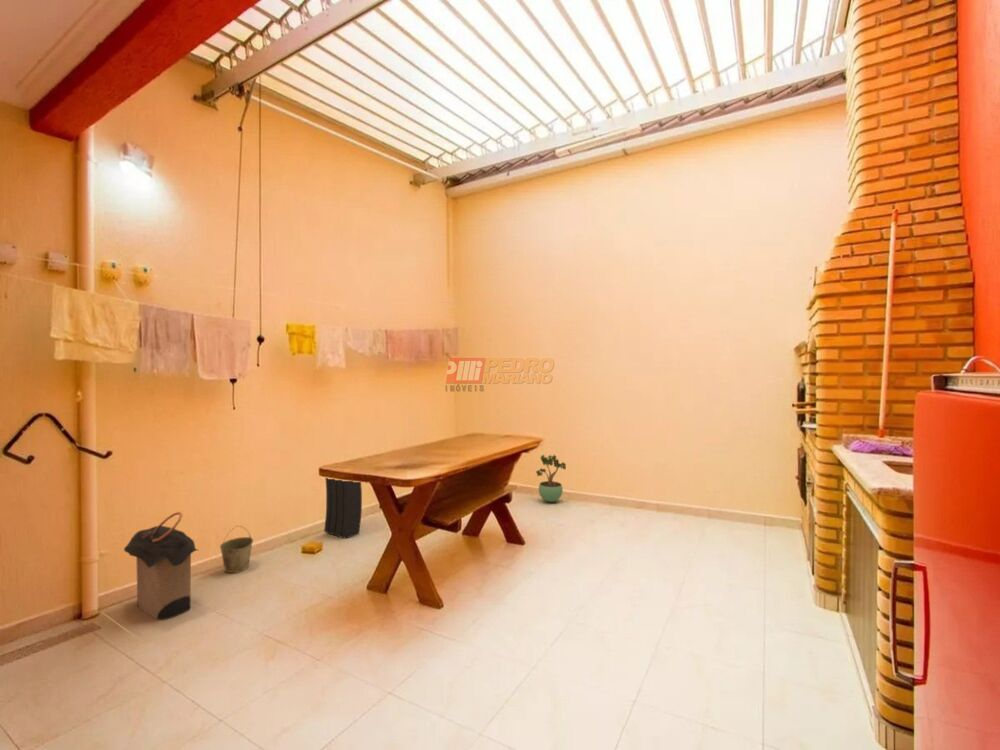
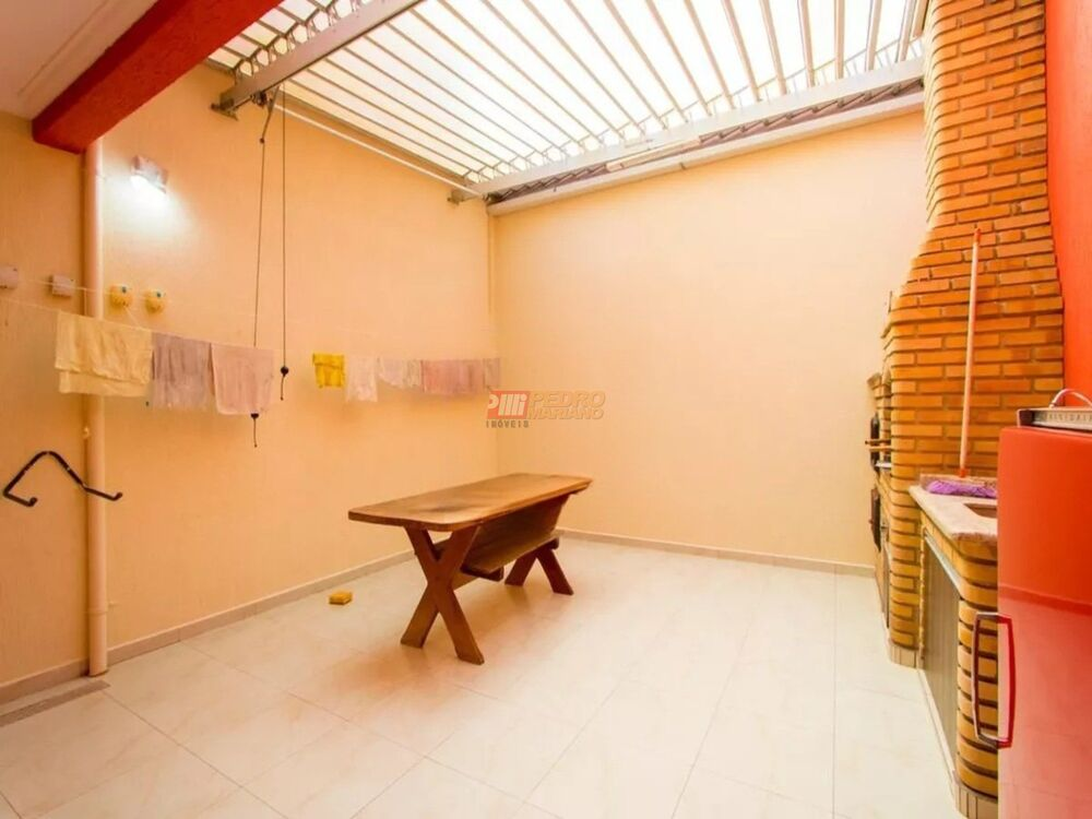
- speaker [323,477,363,540]
- potted plant [535,454,567,503]
- bucket [219,525,254,574]
- laundry hamper [123,511,198,621]
